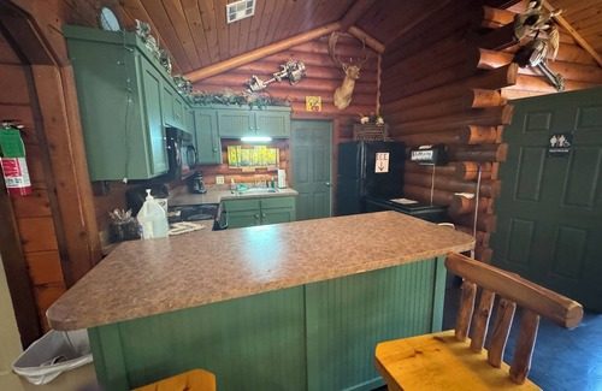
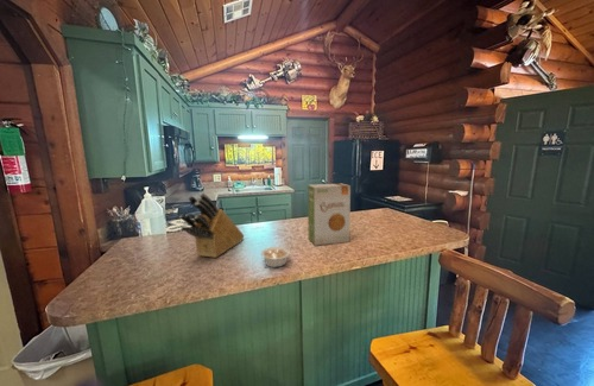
+ legume [260,246,291,268]
+ knife block [178,192,245,259]
+ food box [307,183,352,246]
